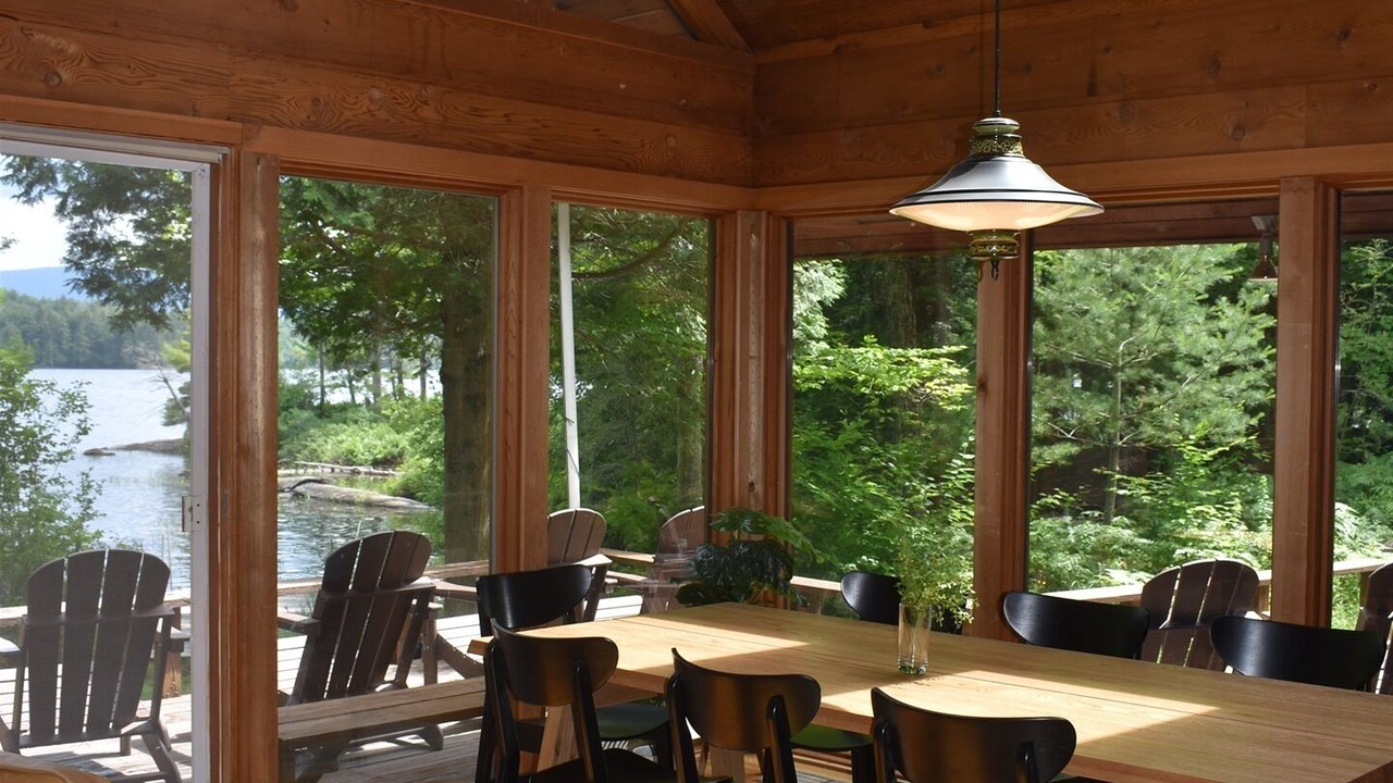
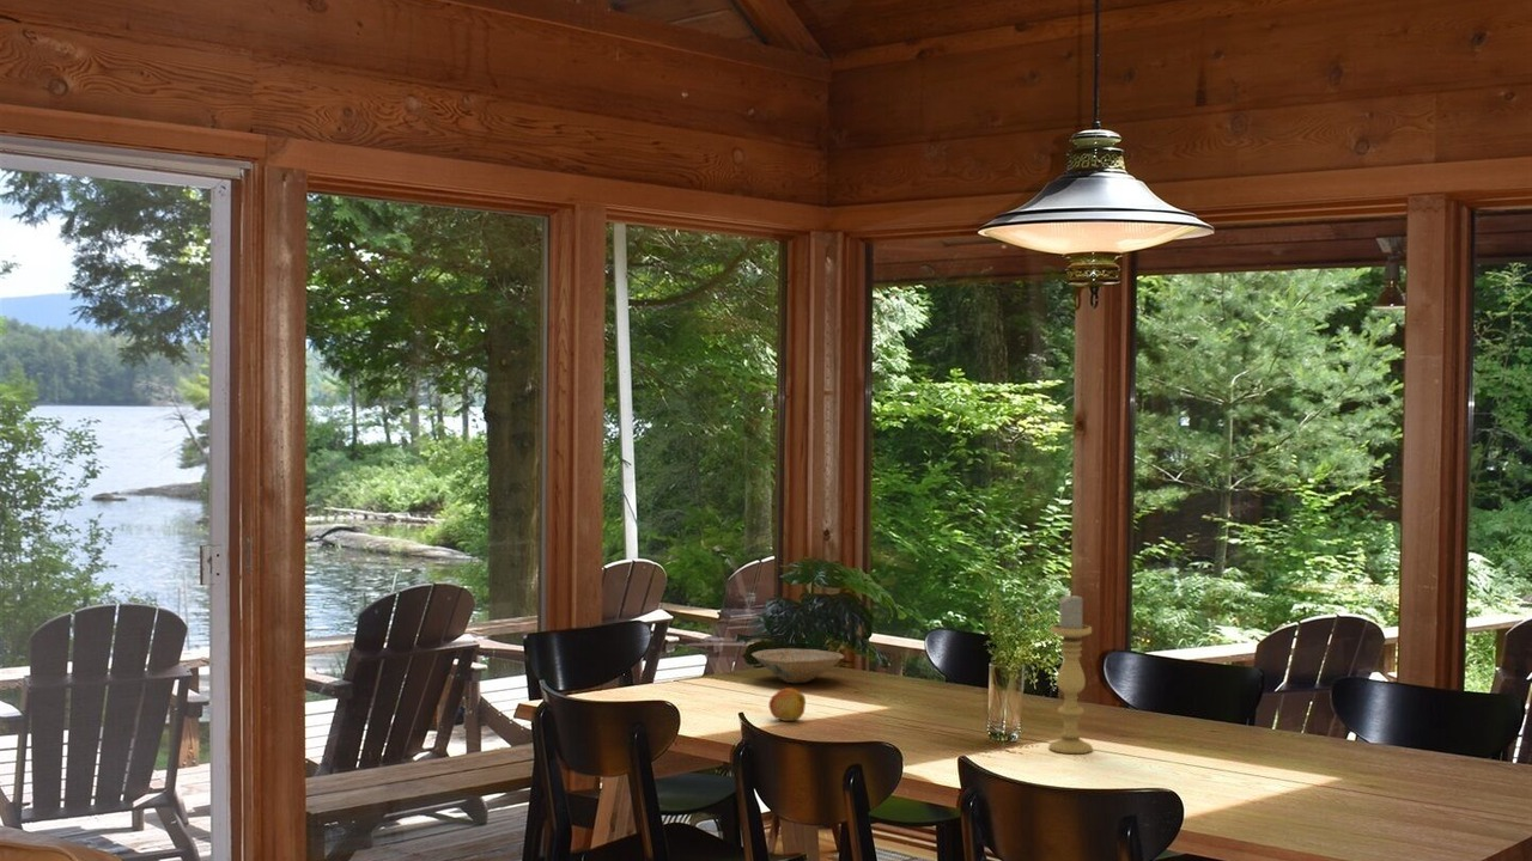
+ fruit [767,686,807,722]
+ candle holder [1047,592,1094,755]
+ bowl [750,648,845,684]
